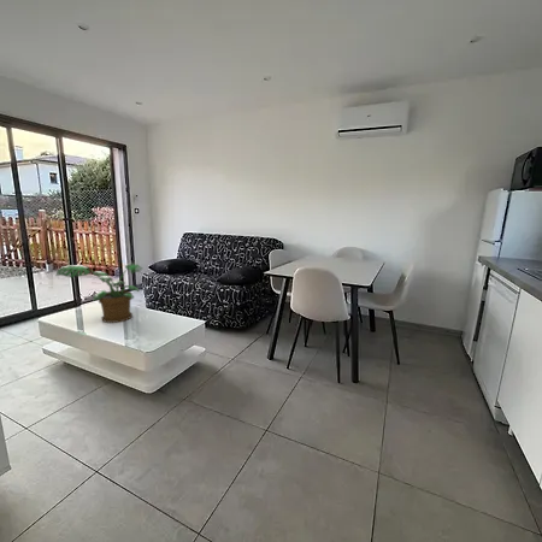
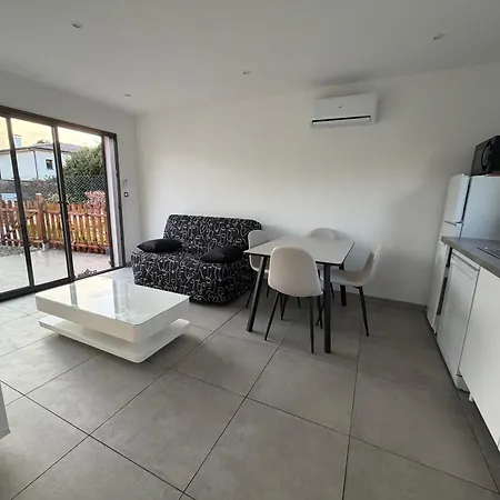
- potted plant [55,263,143,324]
